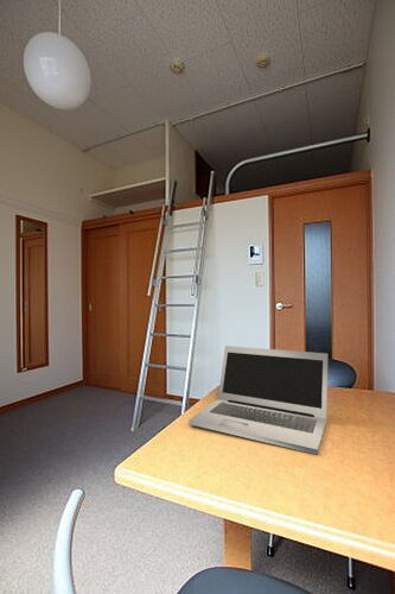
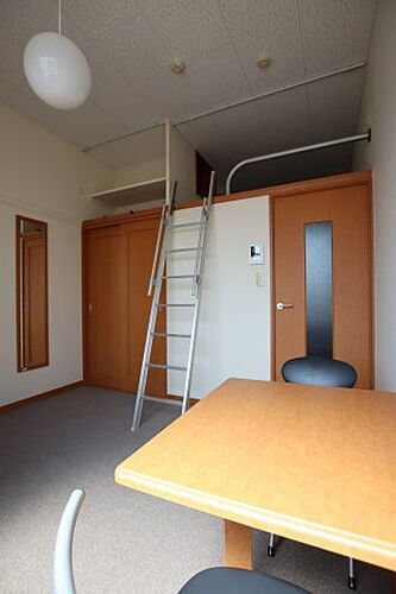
- laptop [187,345,329,455]
